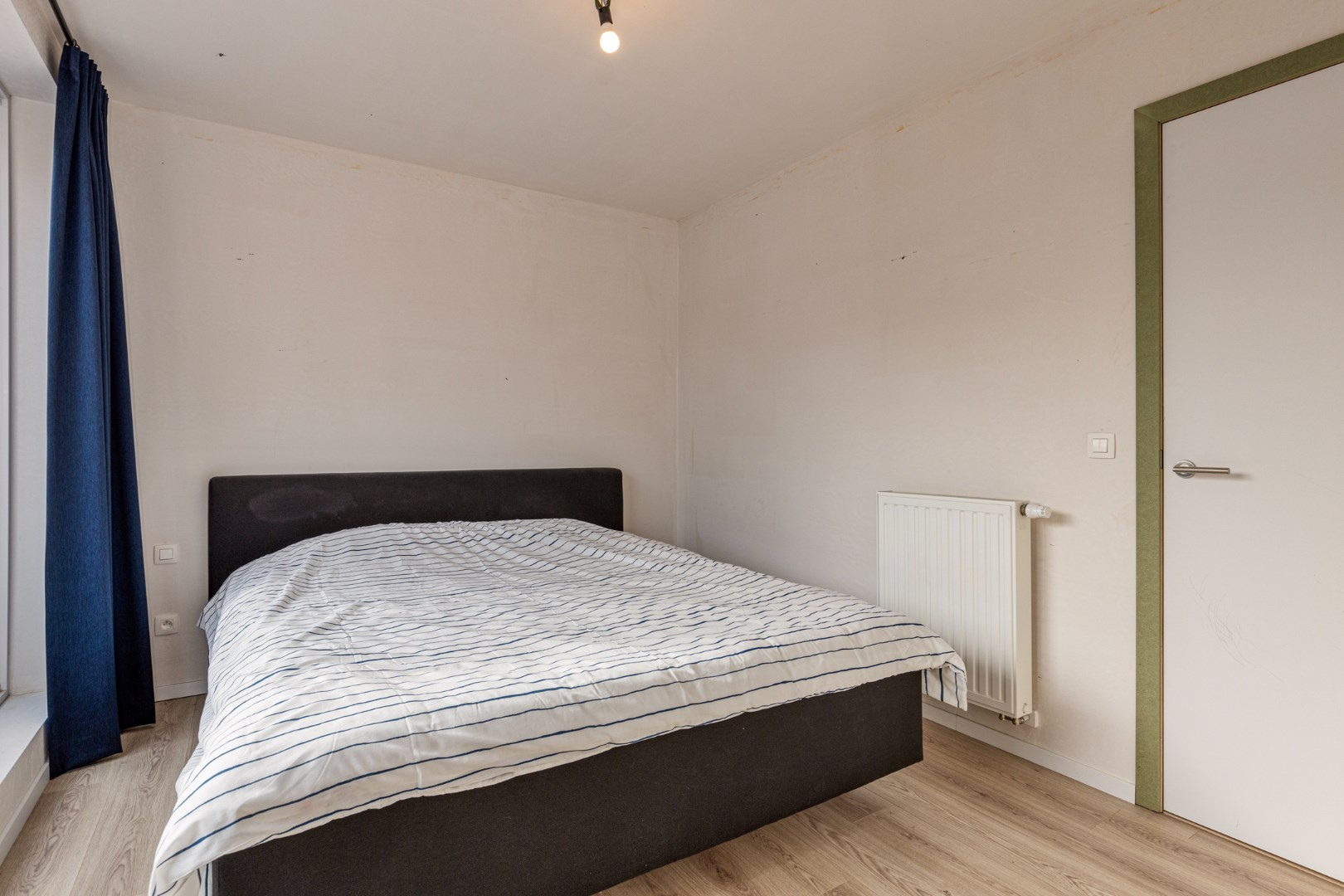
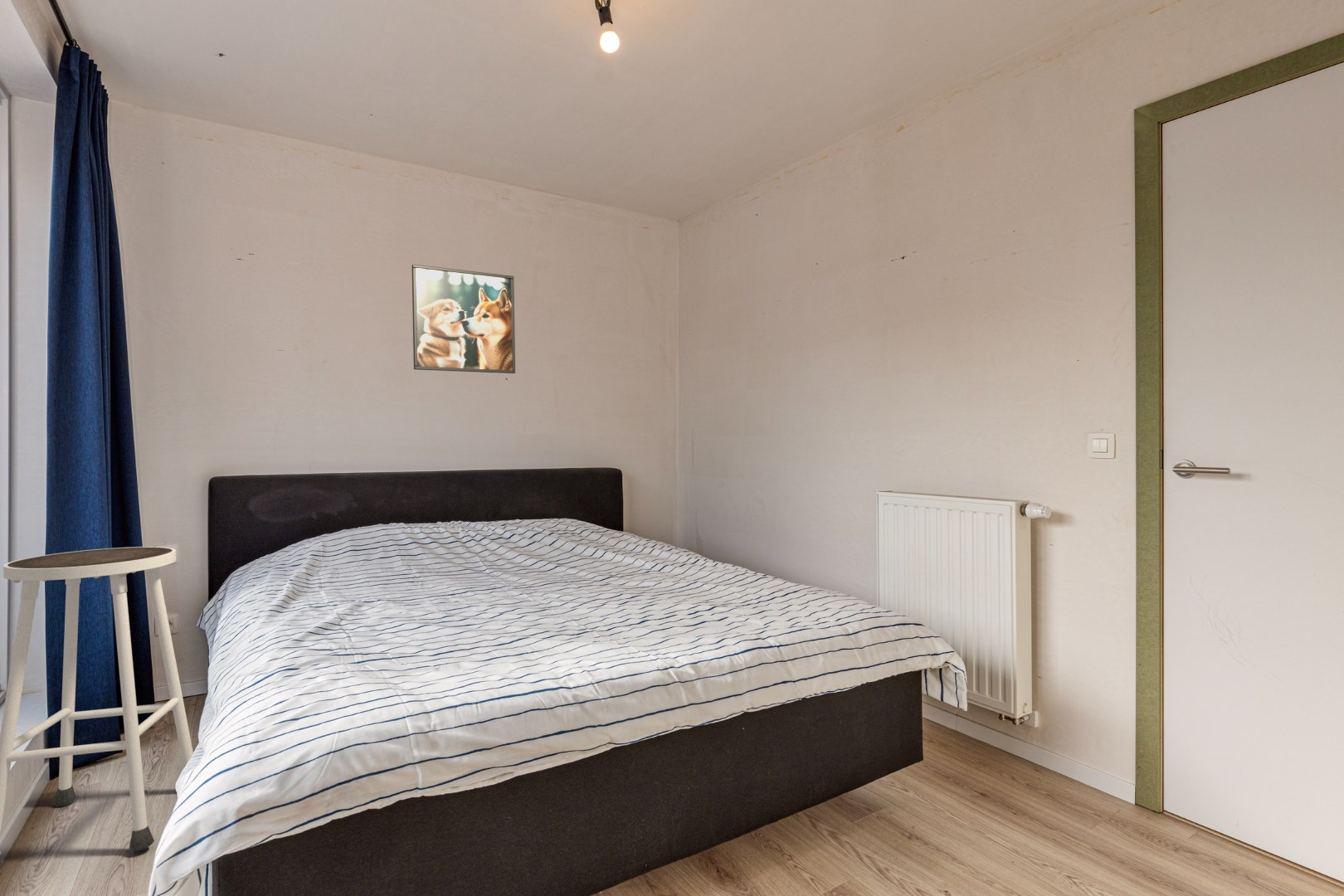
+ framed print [411,264,516,374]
+ stool [0,546,194,866]
